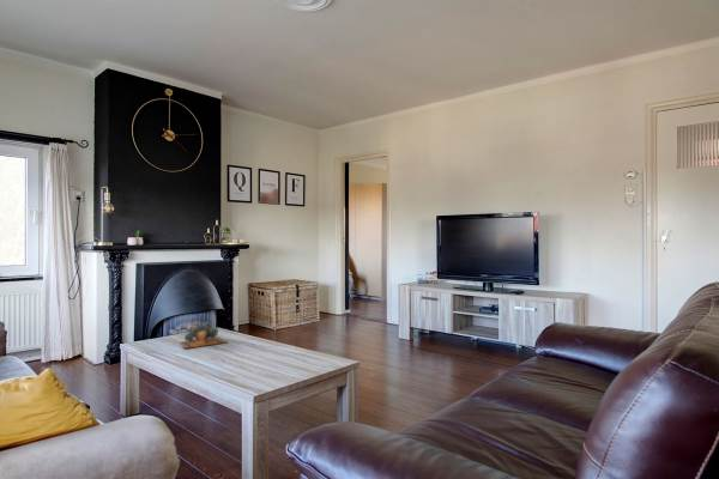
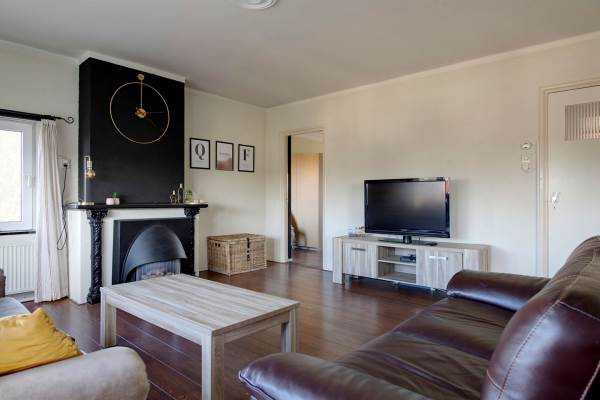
- succulent plant [180,321,229,350]
